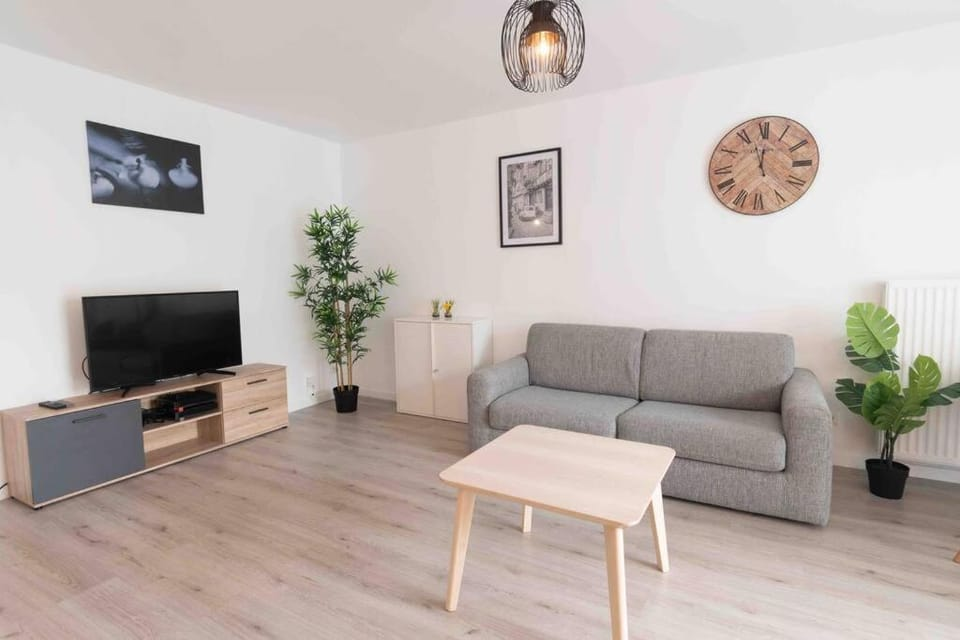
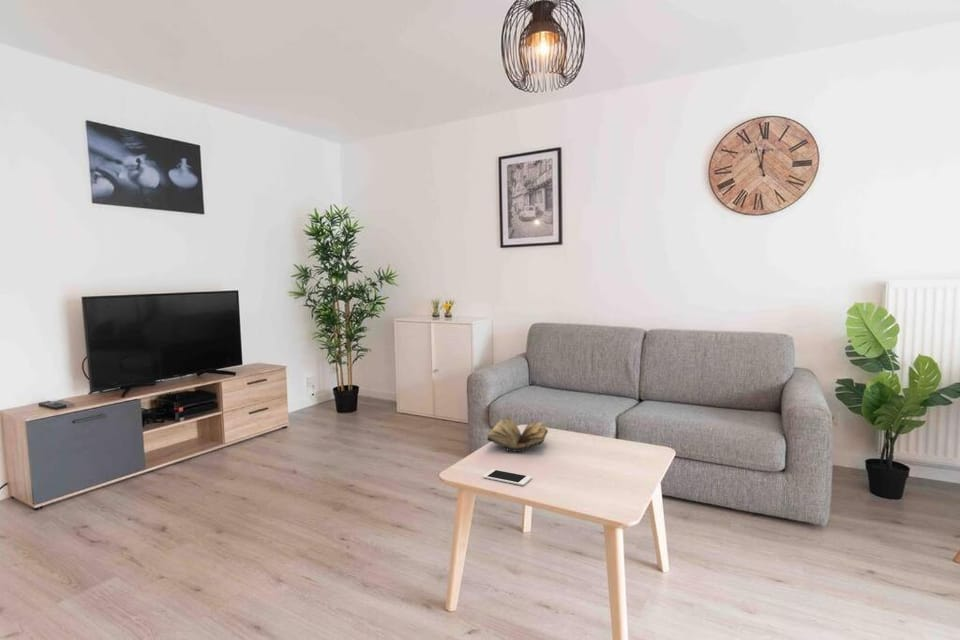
+ cell phone [482,468,533,486]
+ book [486,415,549,453]
